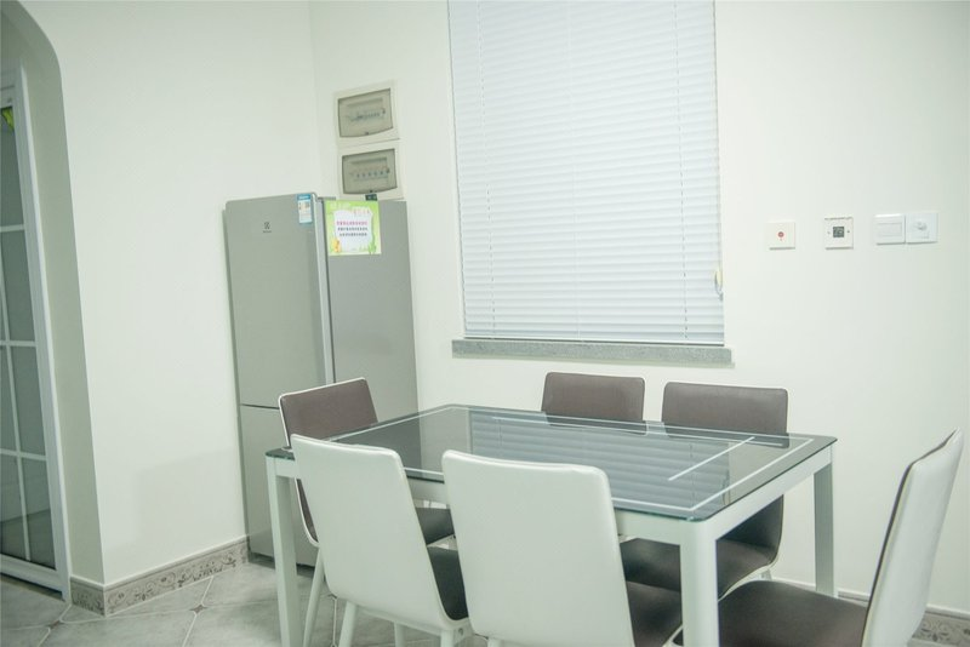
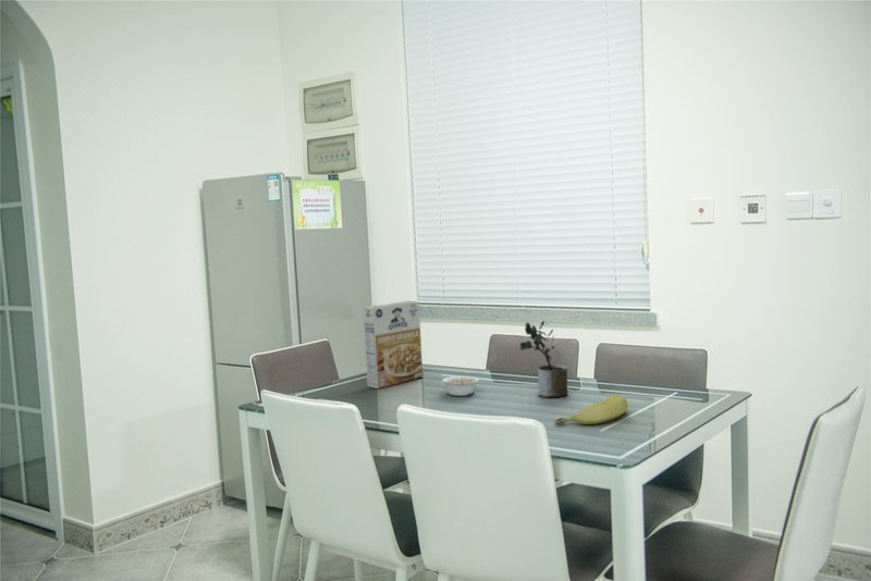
+ potted plant [518,320,569,398]
+ cereal box [361,300,424,390]
+ legume [441,375,480,397]
+ banana [554,394,629,425]
